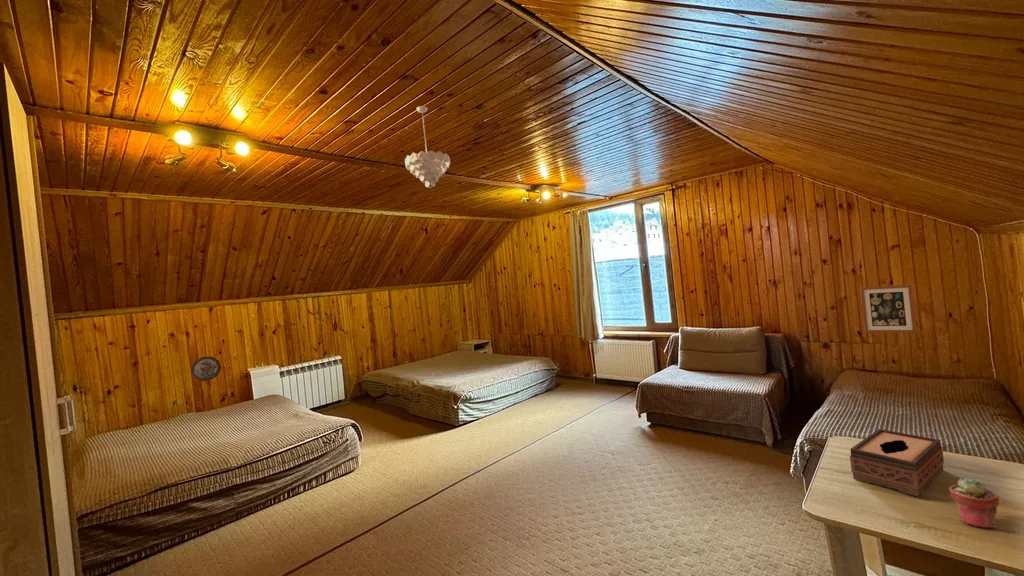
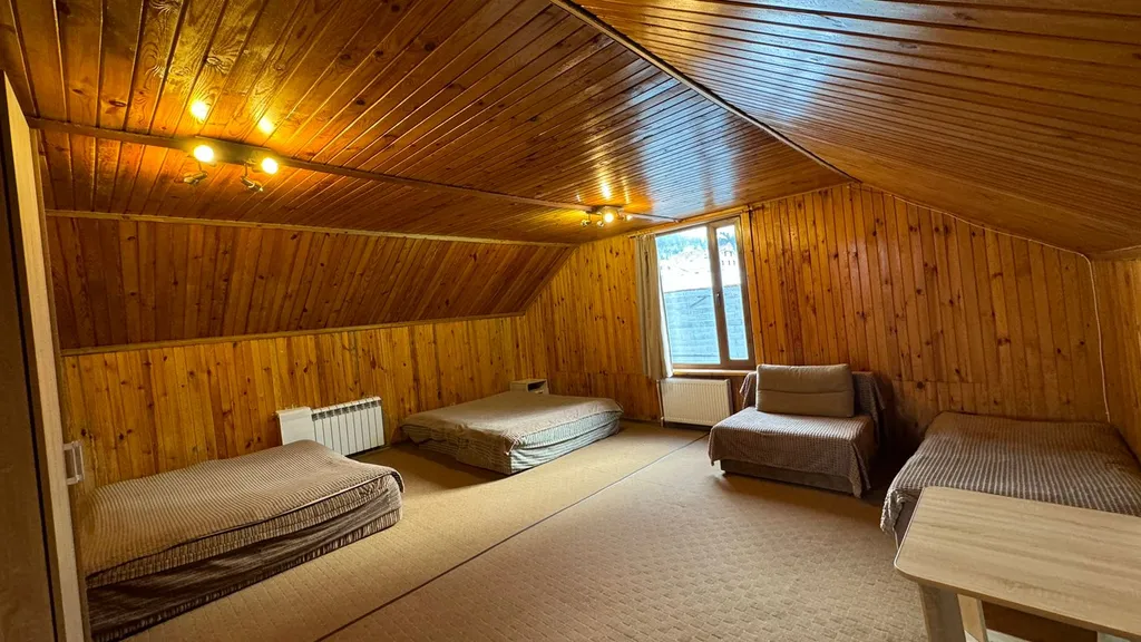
- decorative plate [190,356,222,382]
- pendant light [404,105,451,189]
- tissue box [849,428,945,497]
- wall art [859,283,917,334]
- potted succulent [948,477,1000,529]
